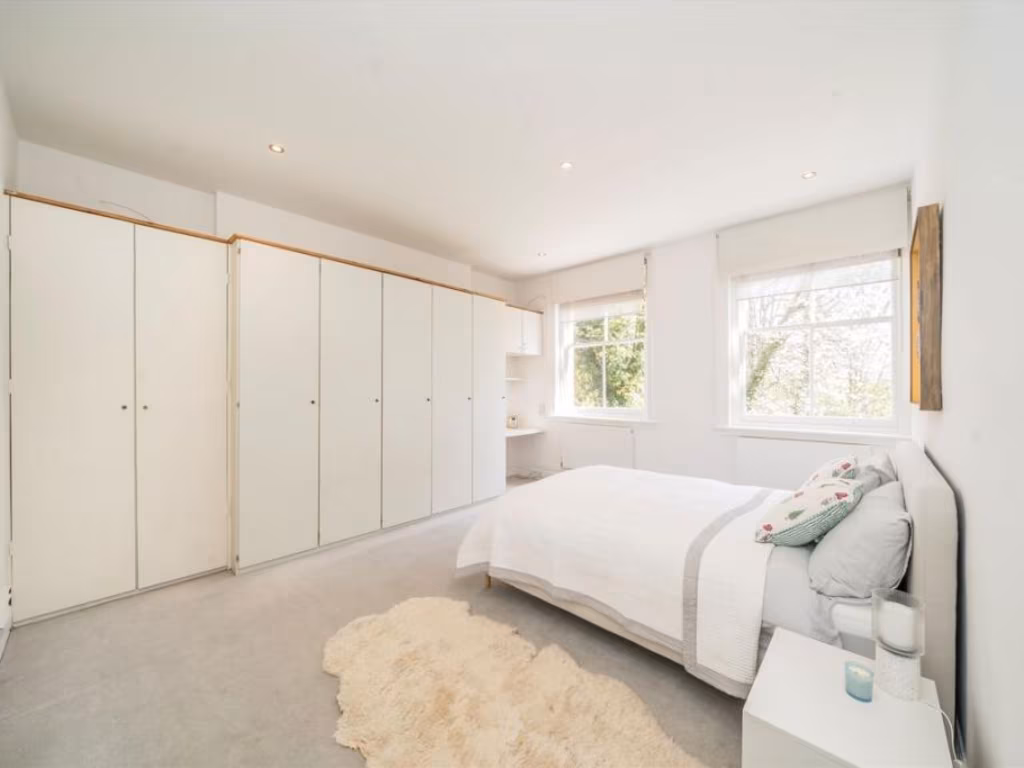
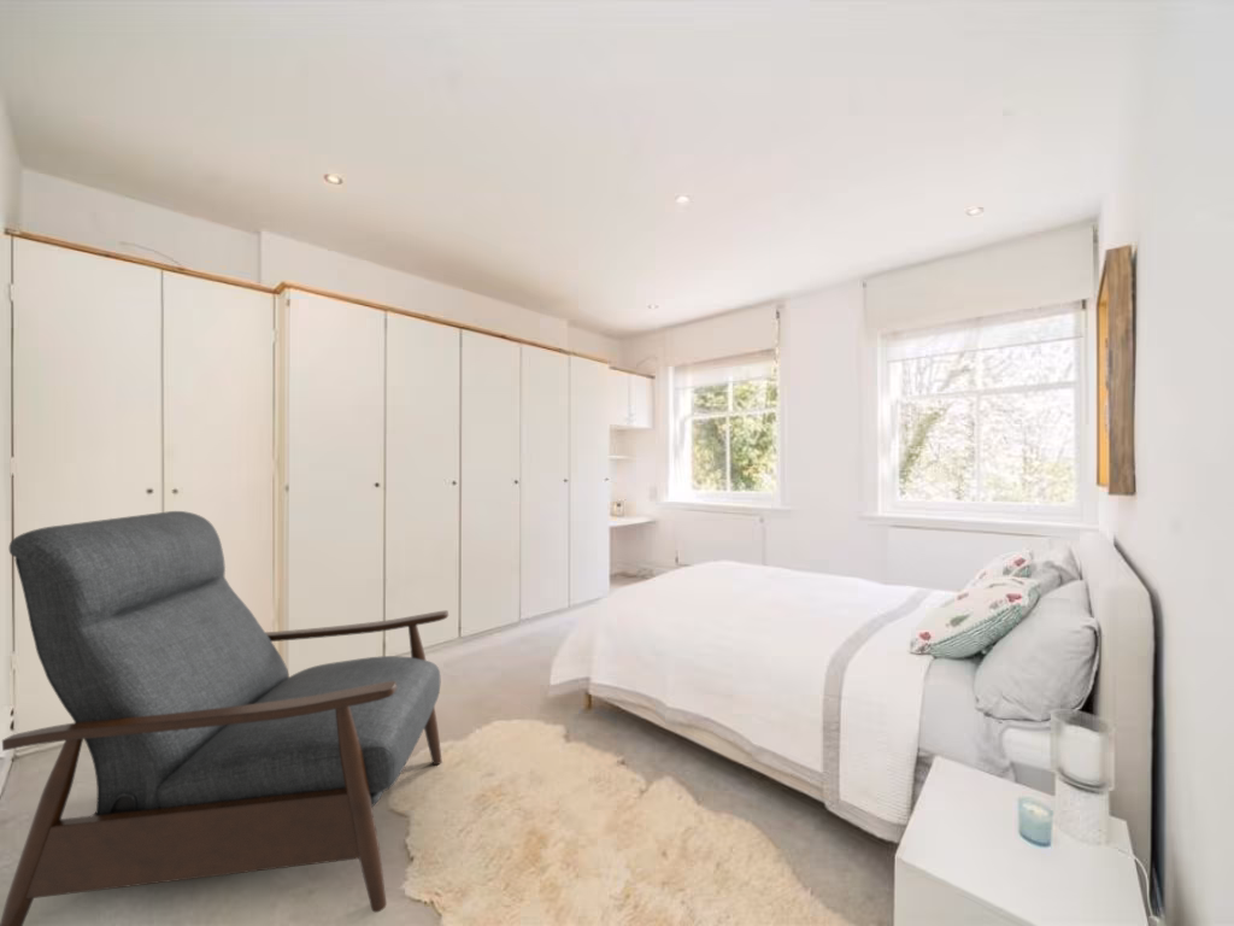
+ chair [0,510,449,926]
